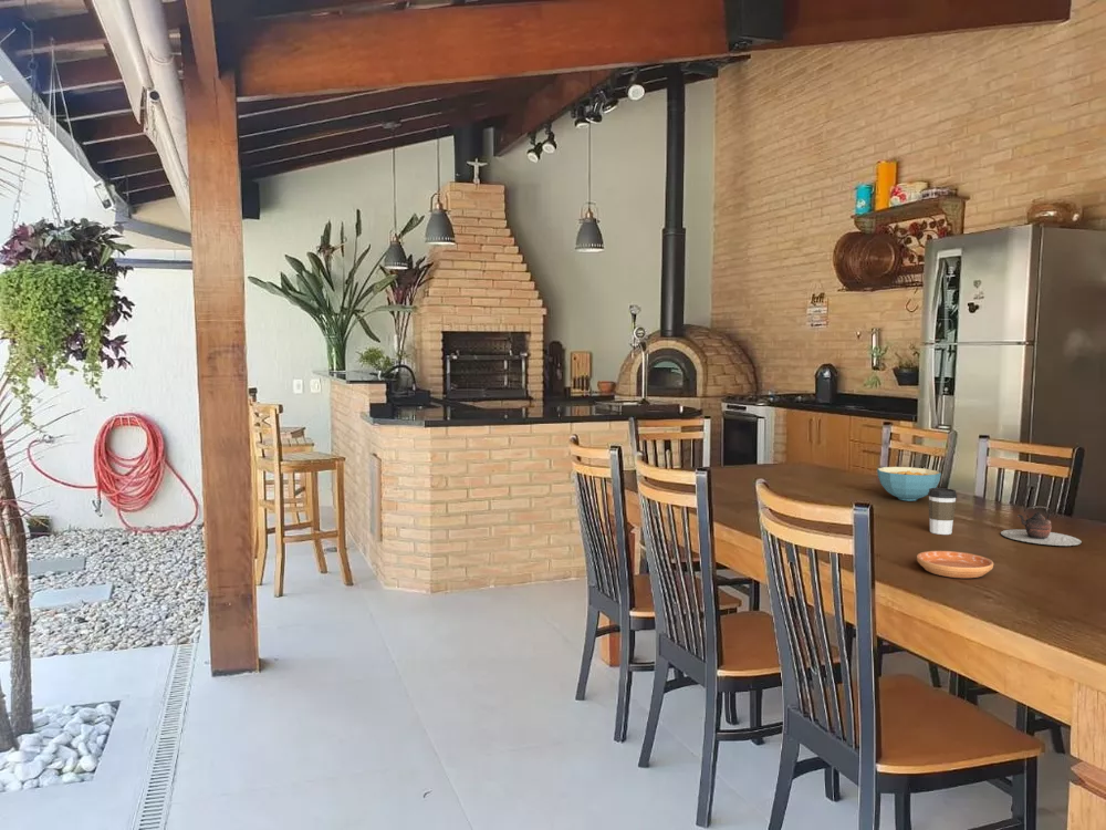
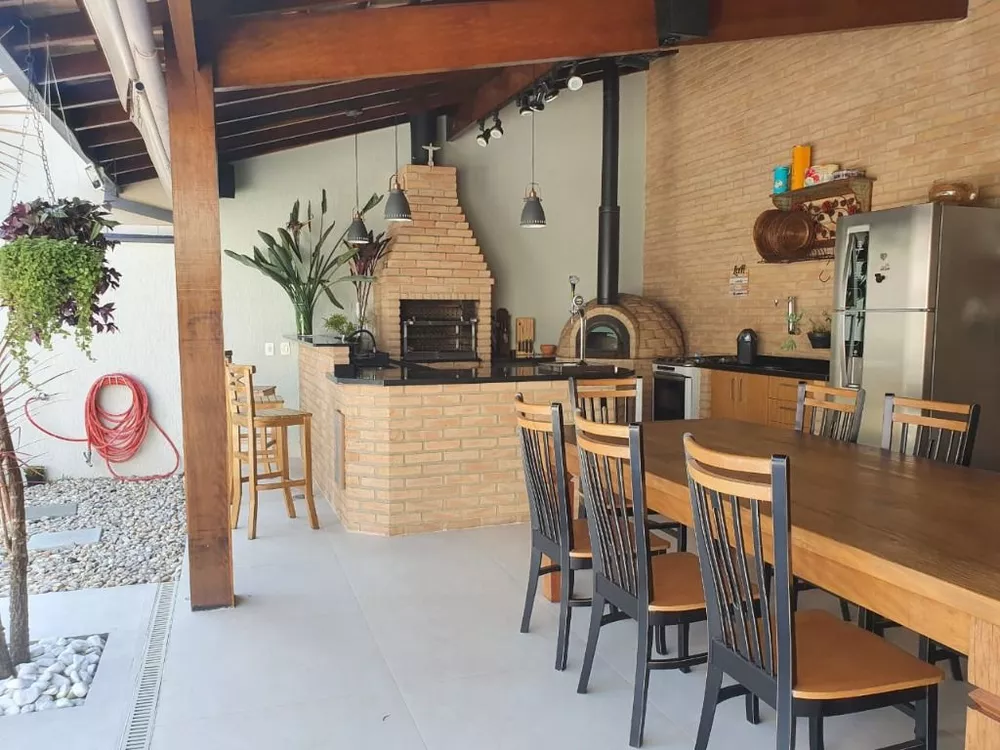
- saucer [916,550,994,579]
- teapot [1000,505,1083,547]
- cereal bowl [876,466,942,502]
- coffee cup [927,487,958,536]
